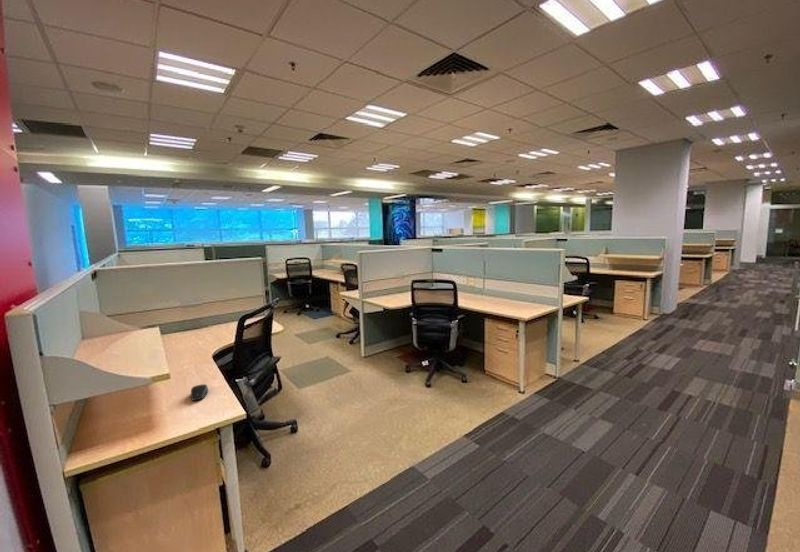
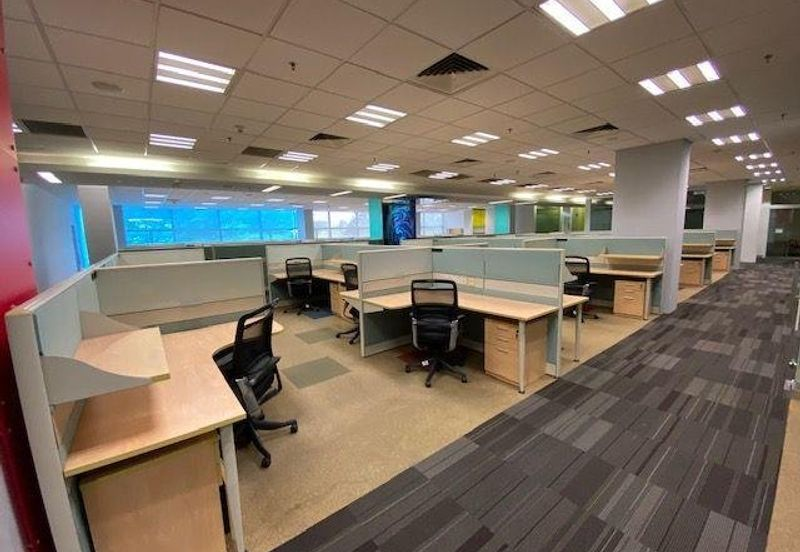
- computer mouse [190,383,209,402]
